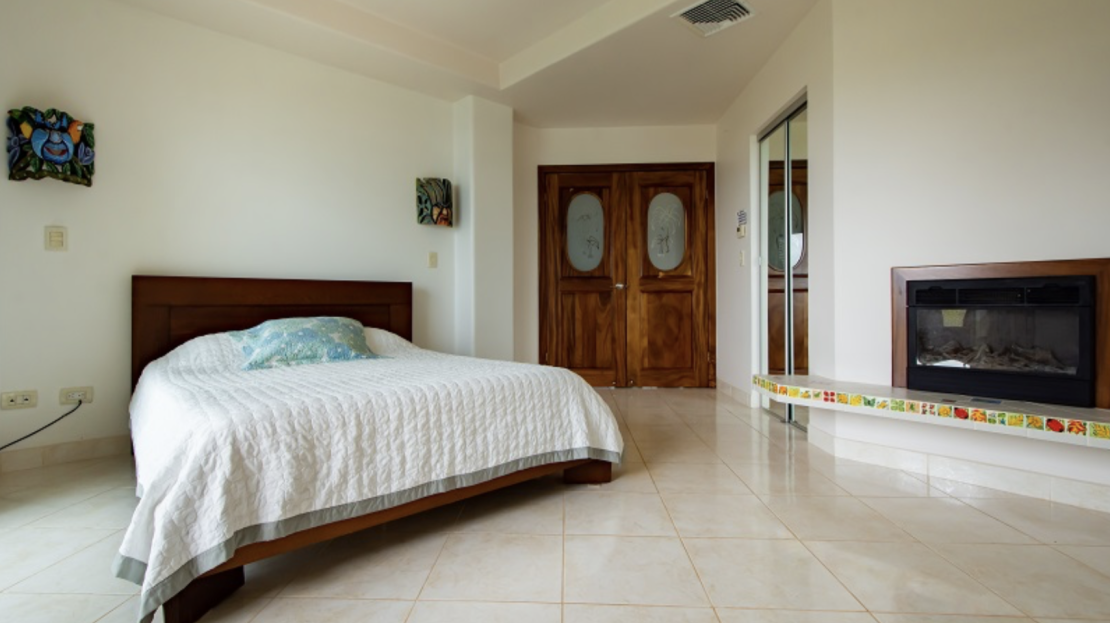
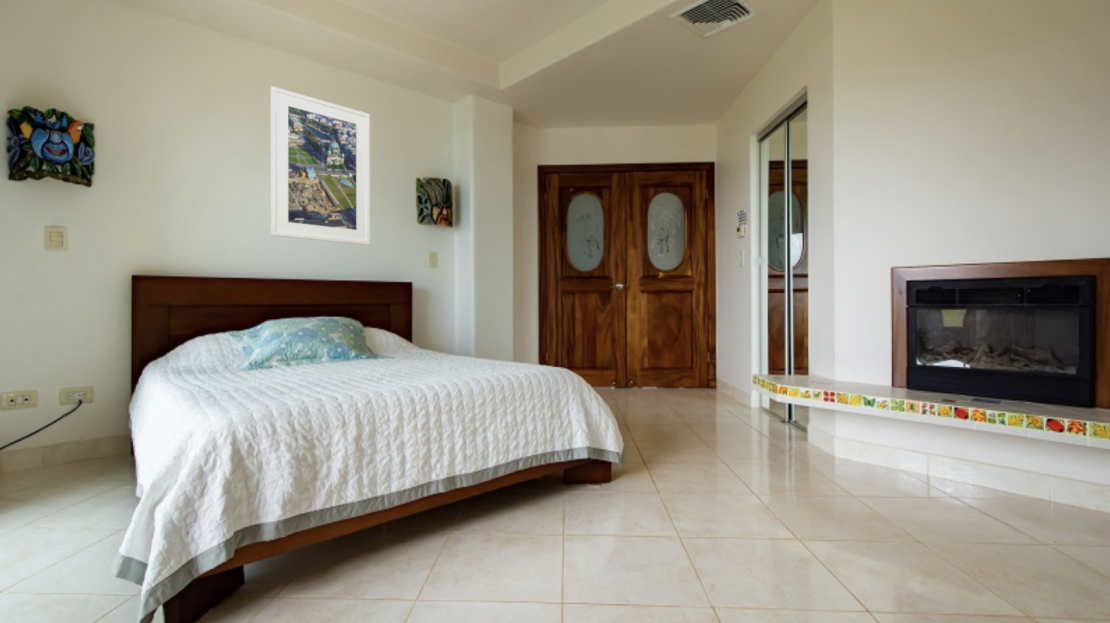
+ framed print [270,85,371,246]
